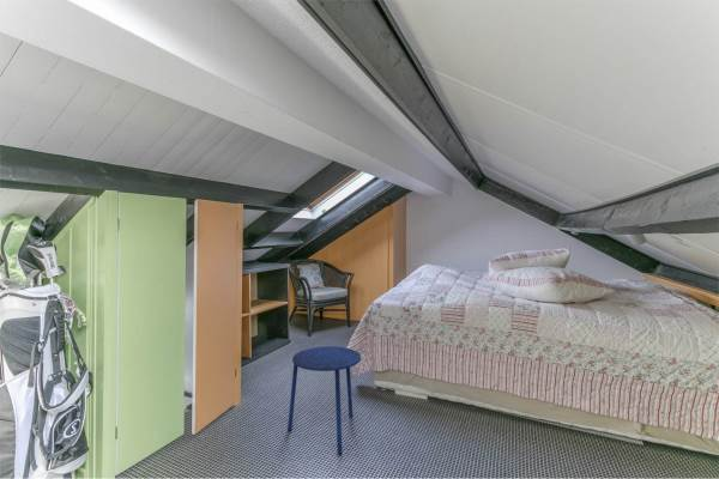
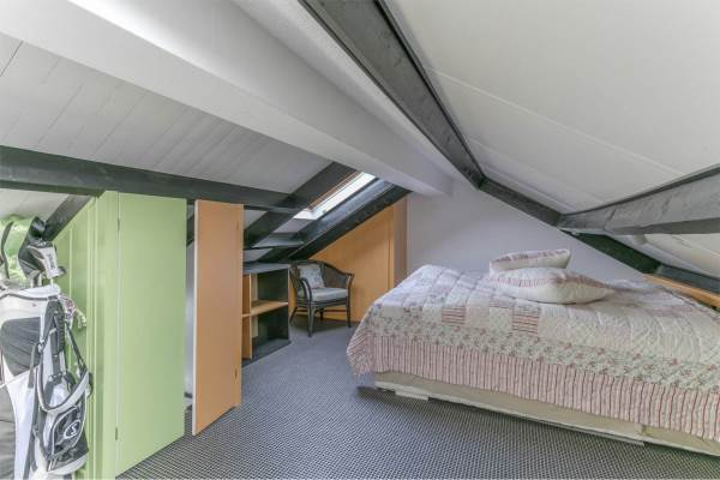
- side table [286,345,362,457]
